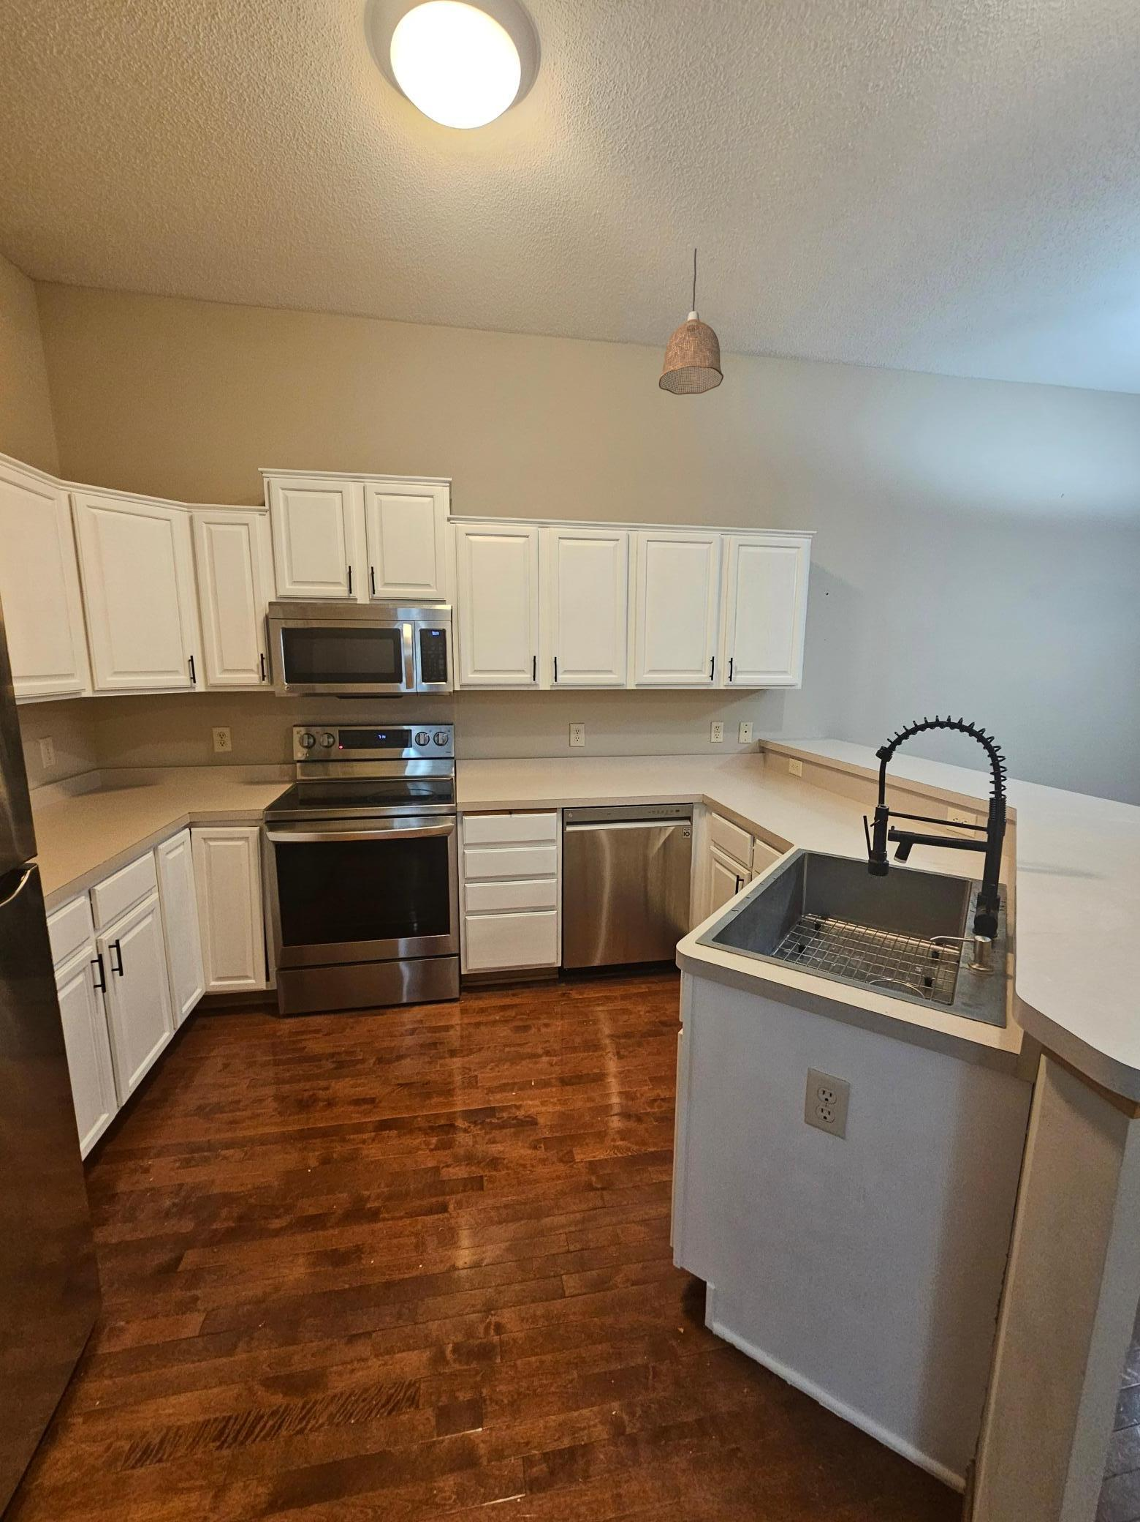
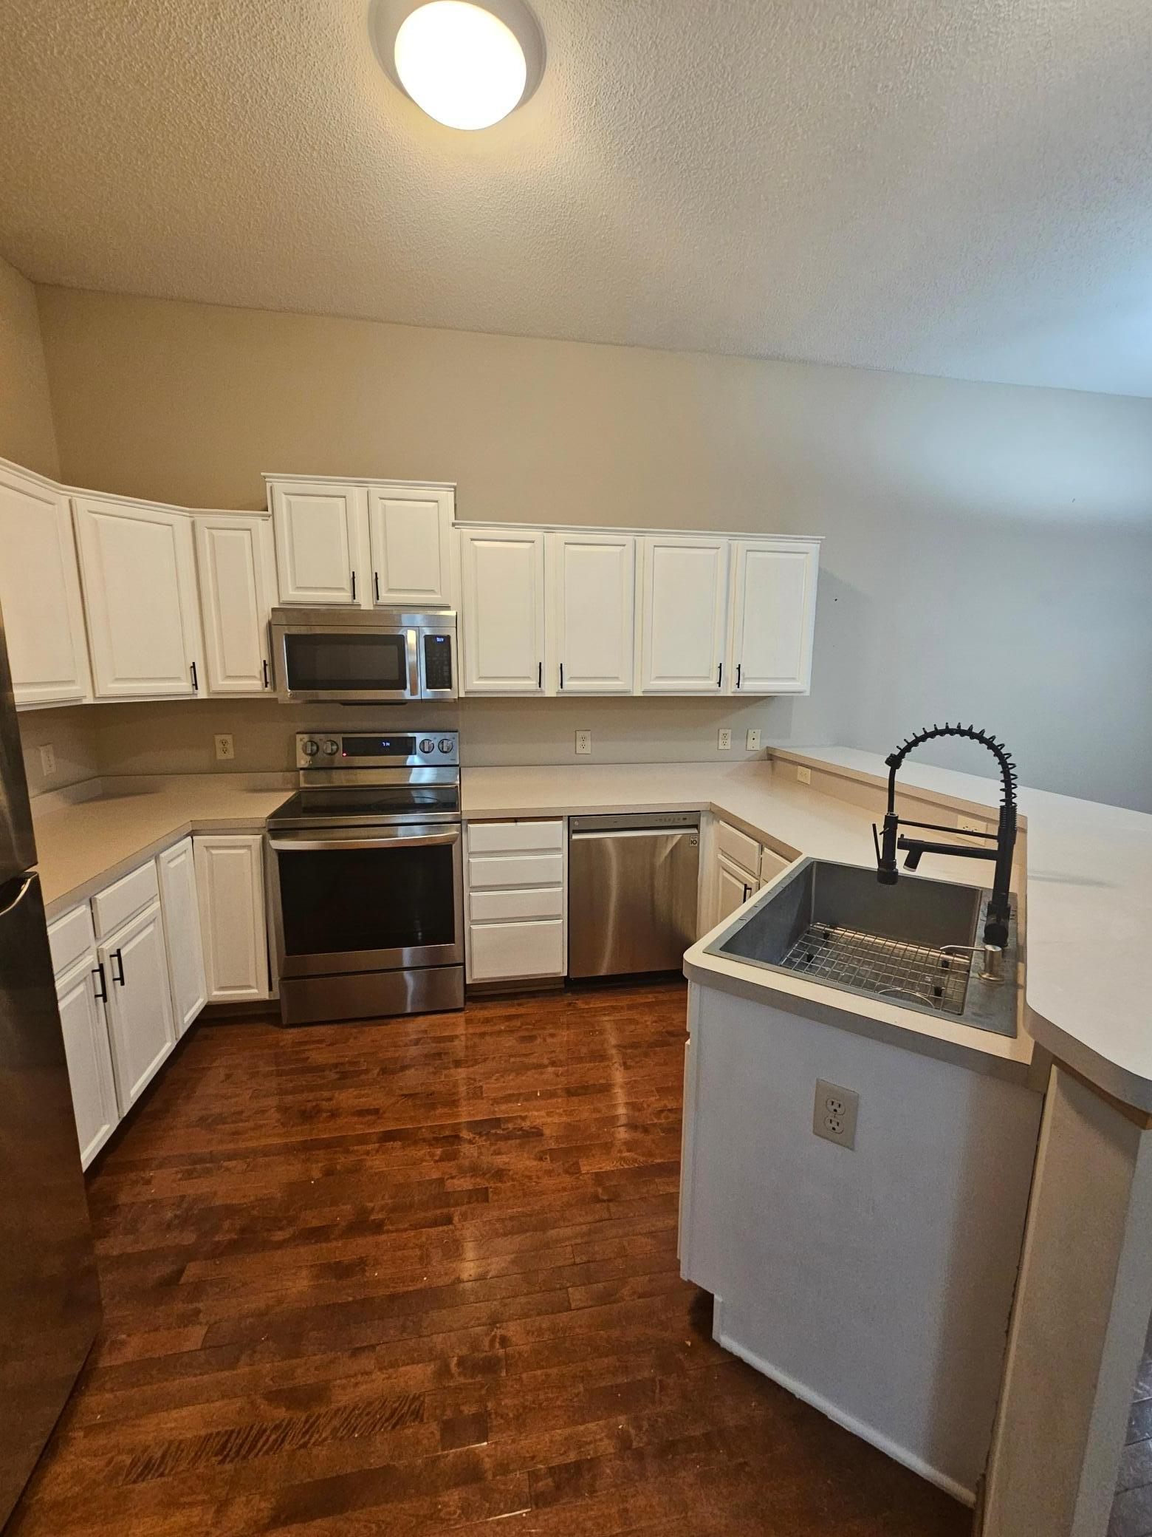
- pendant lamp [659,247,724,395]
